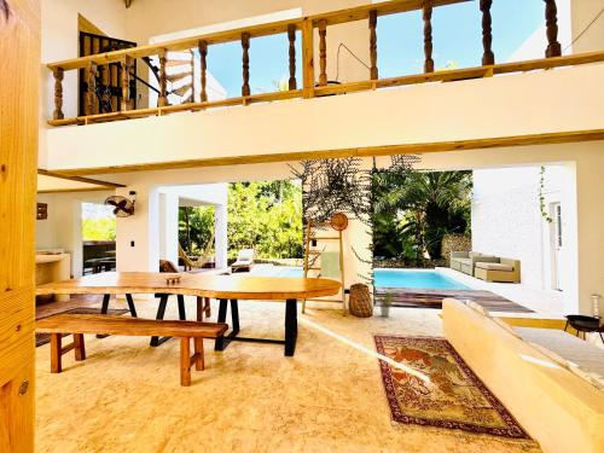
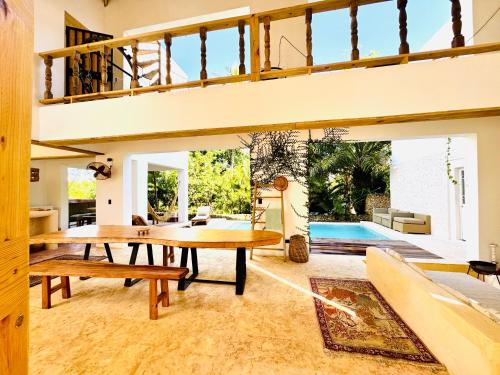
- potted plant [371,290,405,318]
